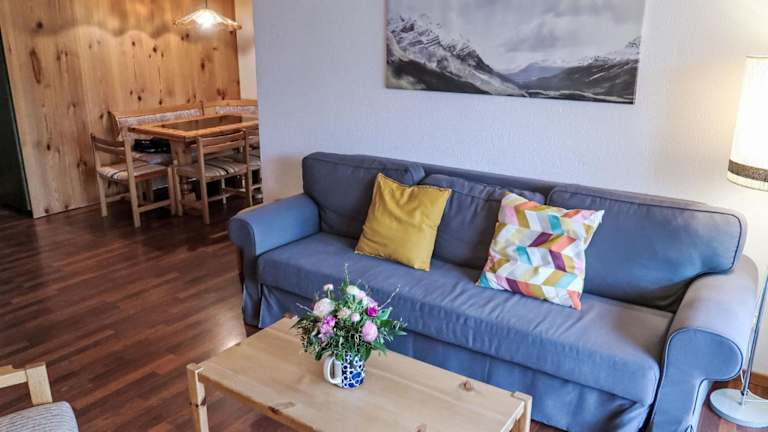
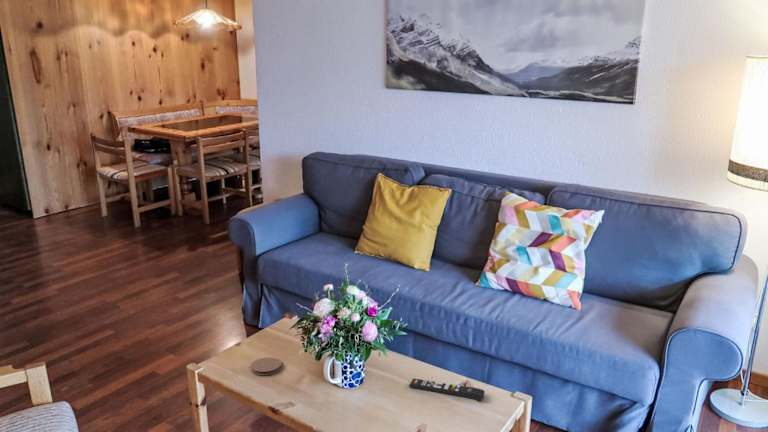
+ remote control [408,377,486,402]
+ coaster [250,357,282,376]
